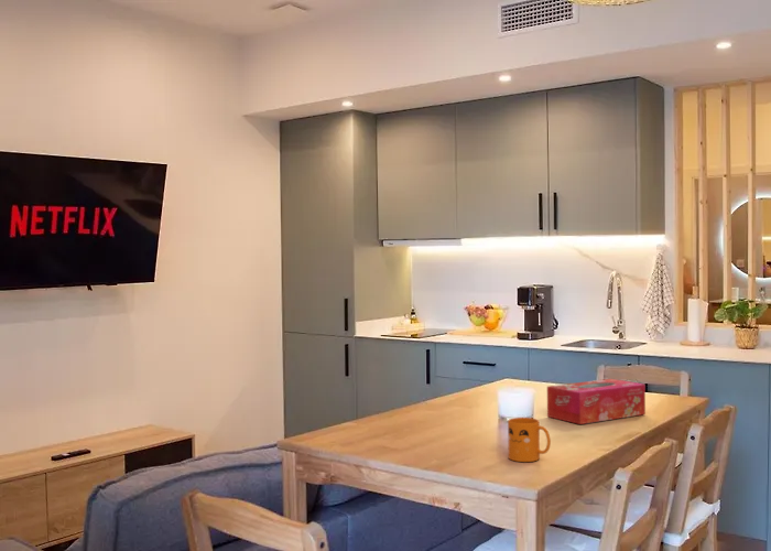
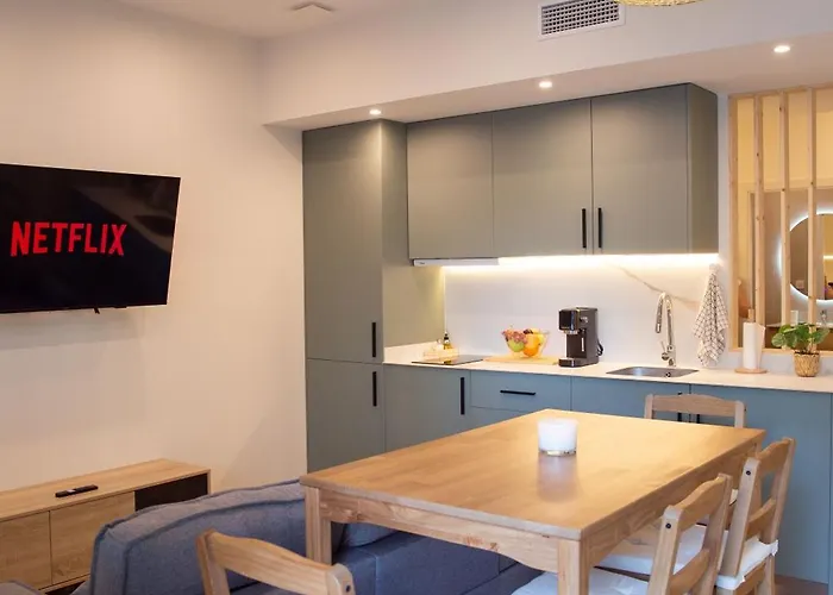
- tissue box [546,378,647,425]
- mug [507,417,552,463]
